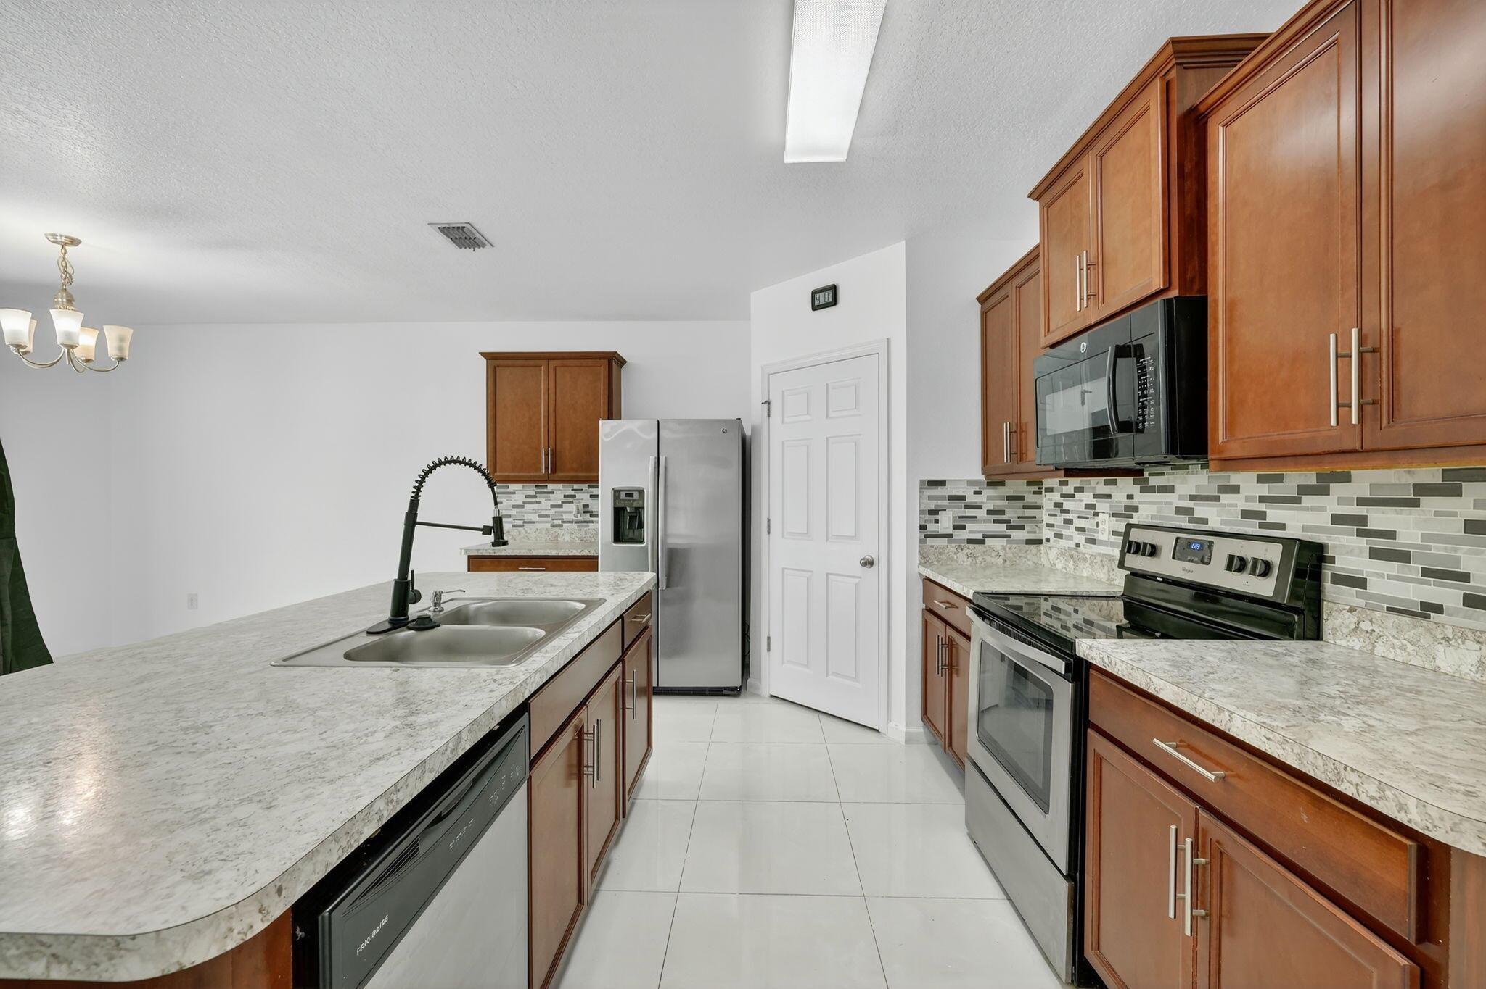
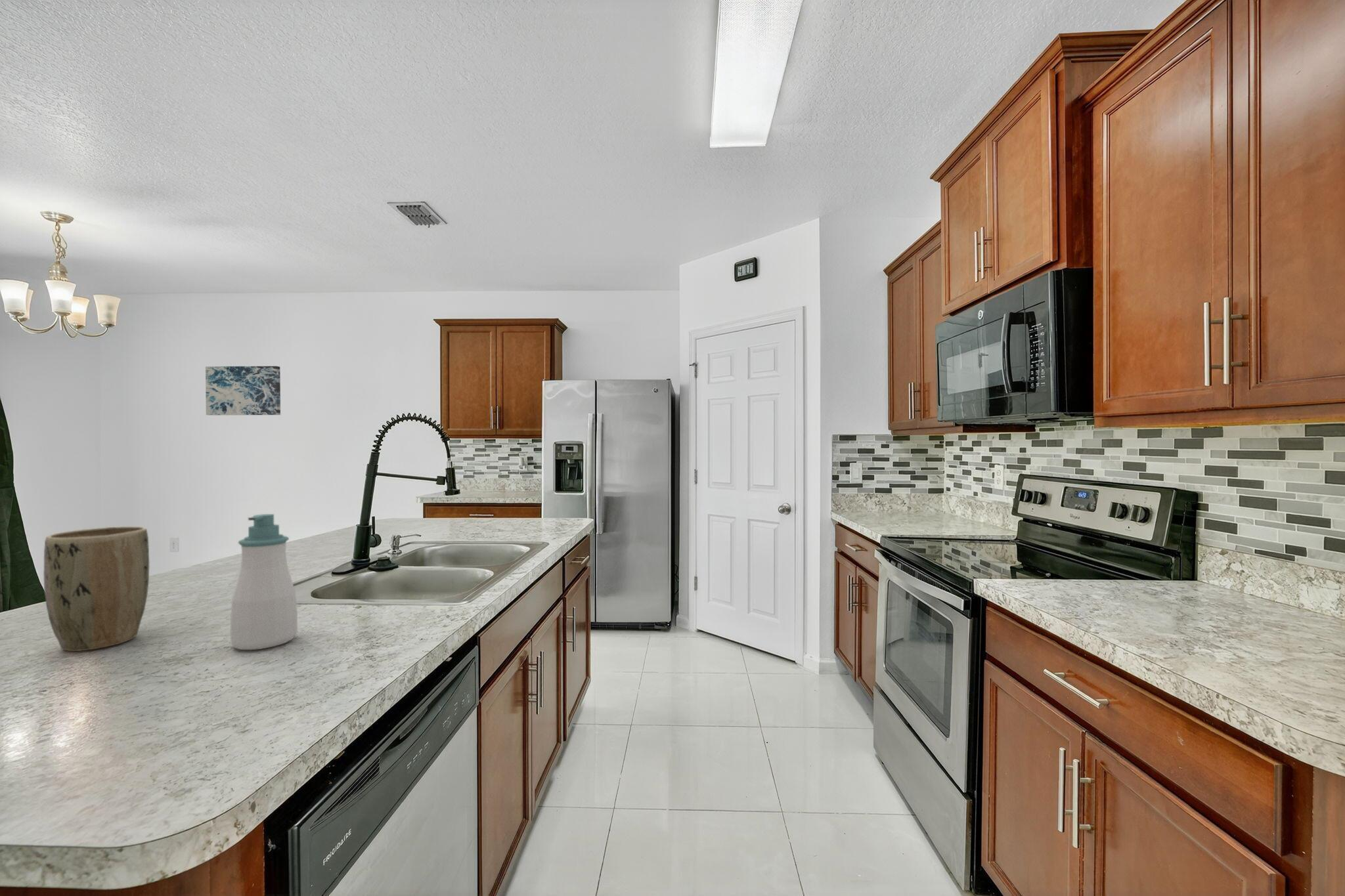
+ wall art [205,366,281,416]
+ plant pot [43,526,150,652]
+ soap bottle [230,513,298,651]
